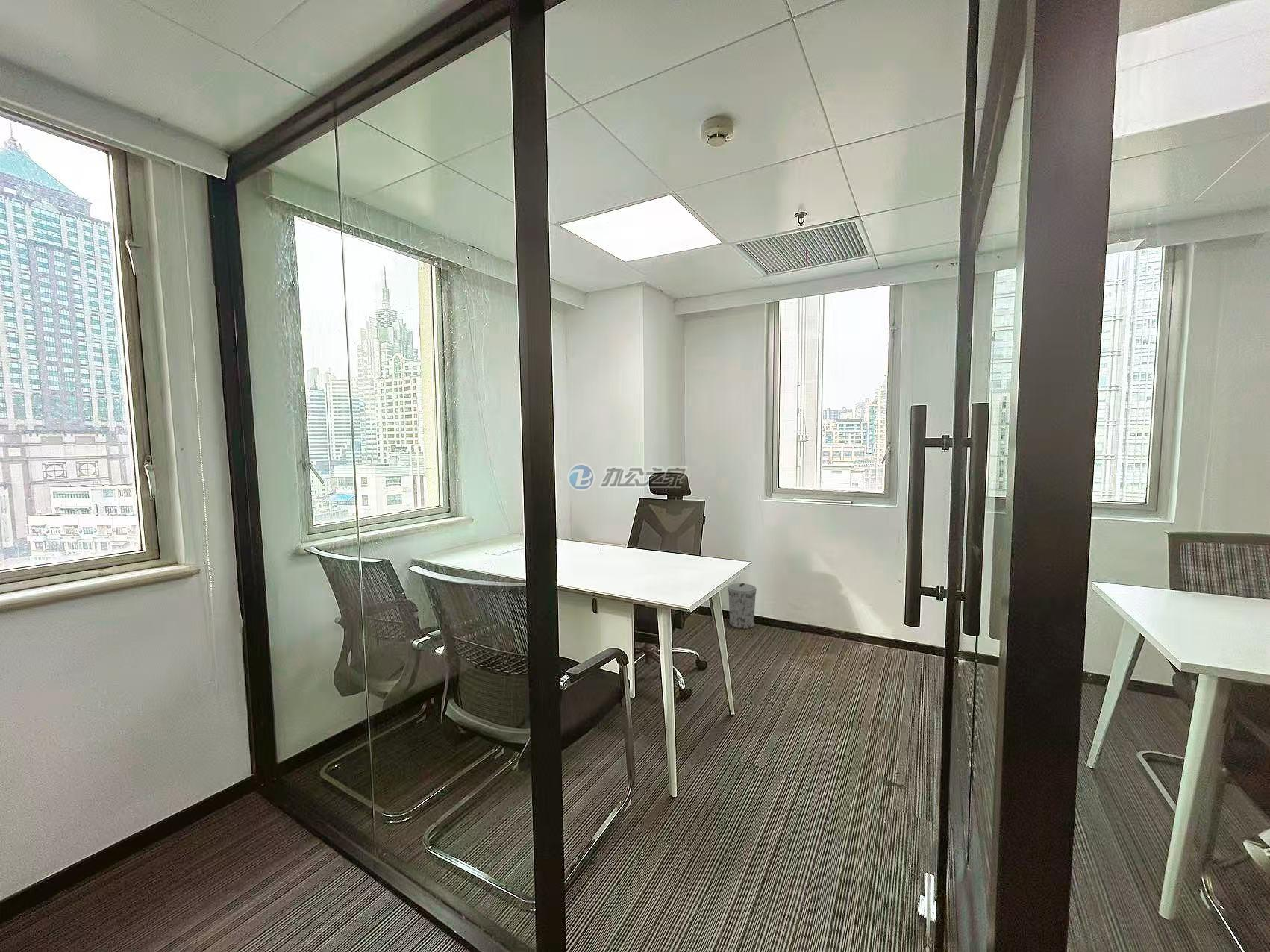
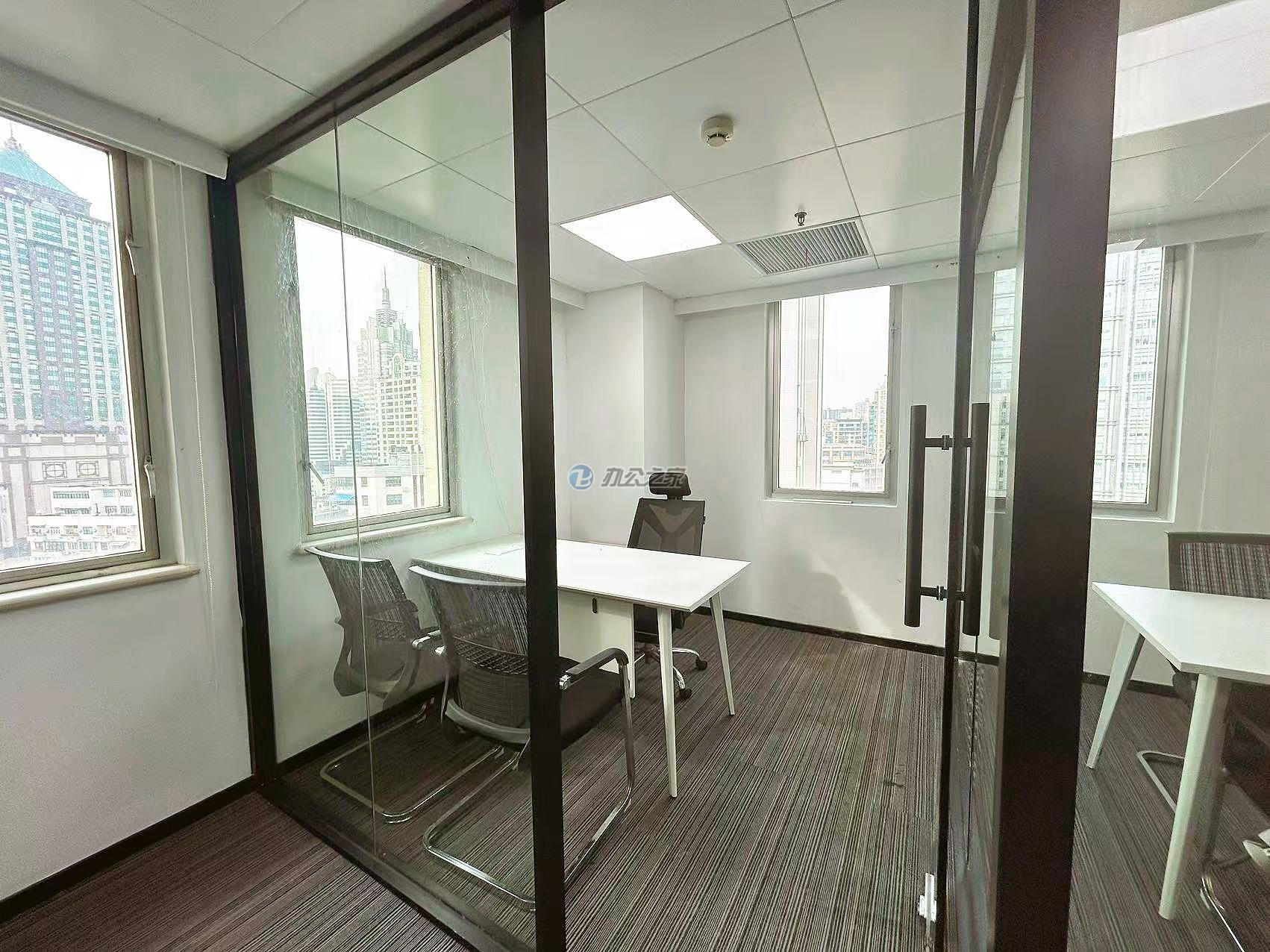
- trash can [727,583,757,630]
